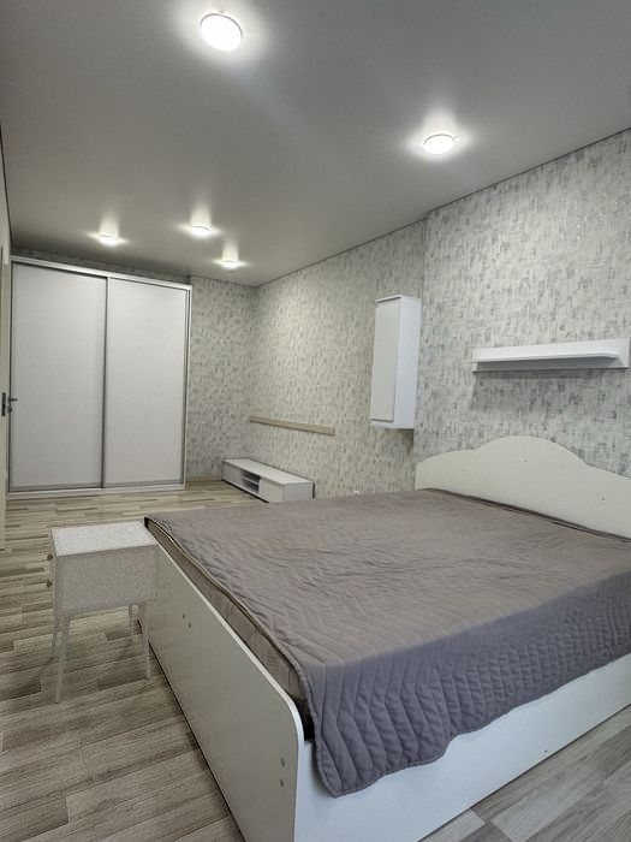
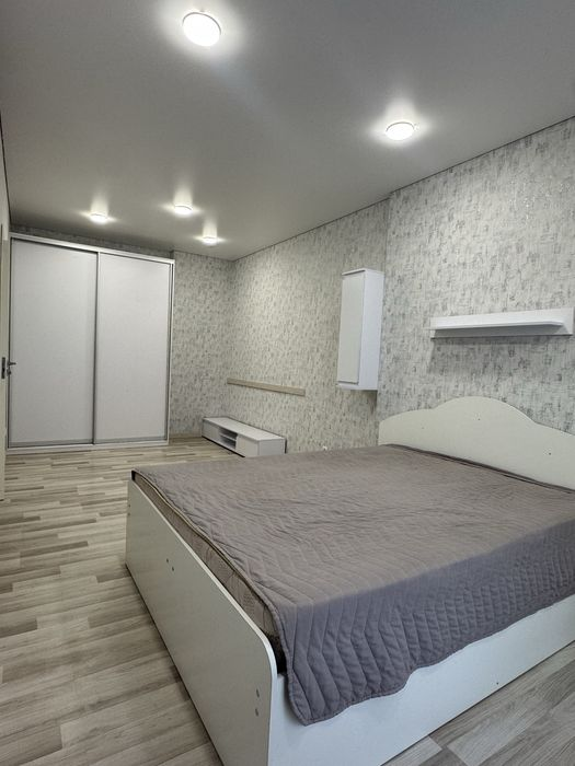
- nightstand [46,520,160,704]
